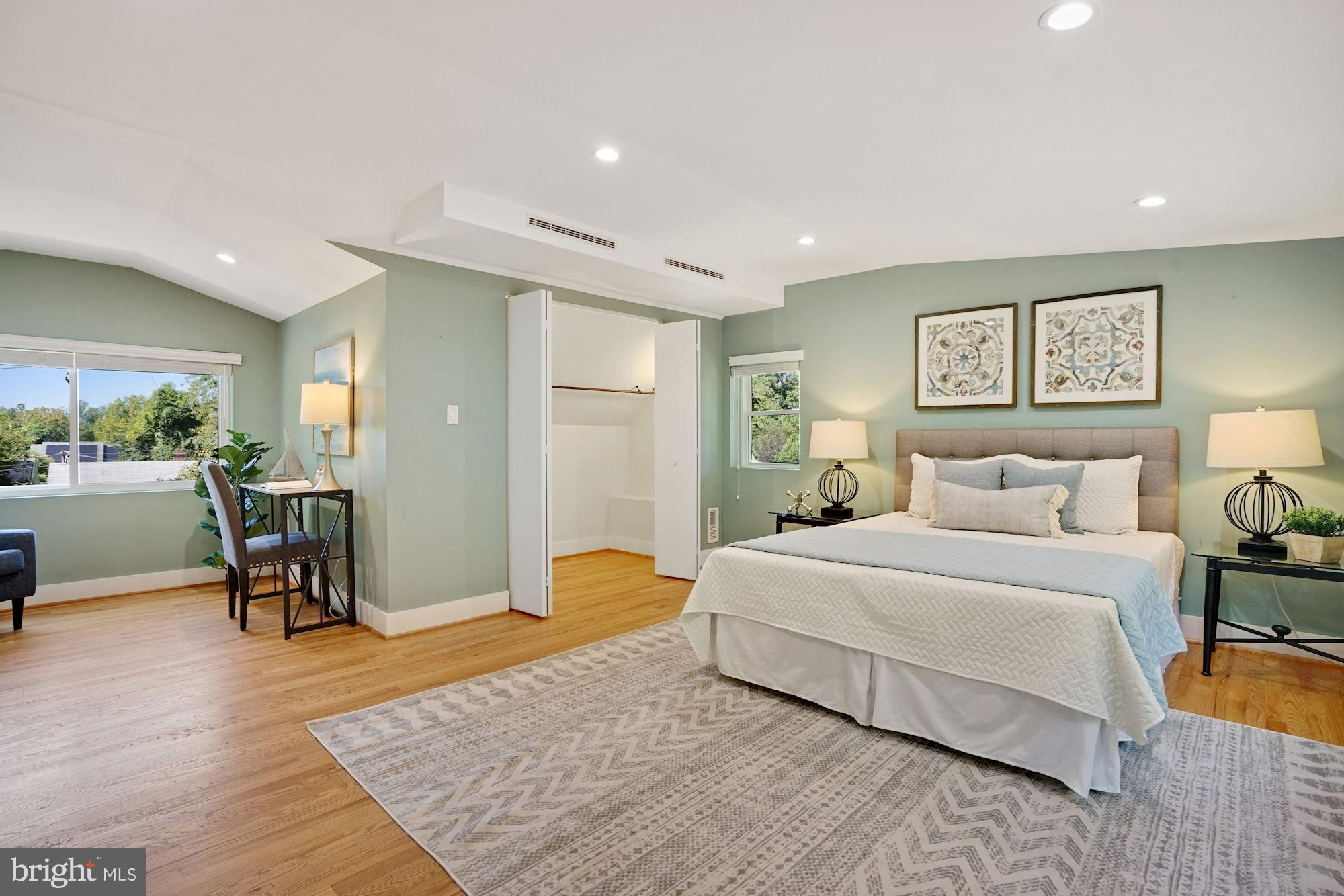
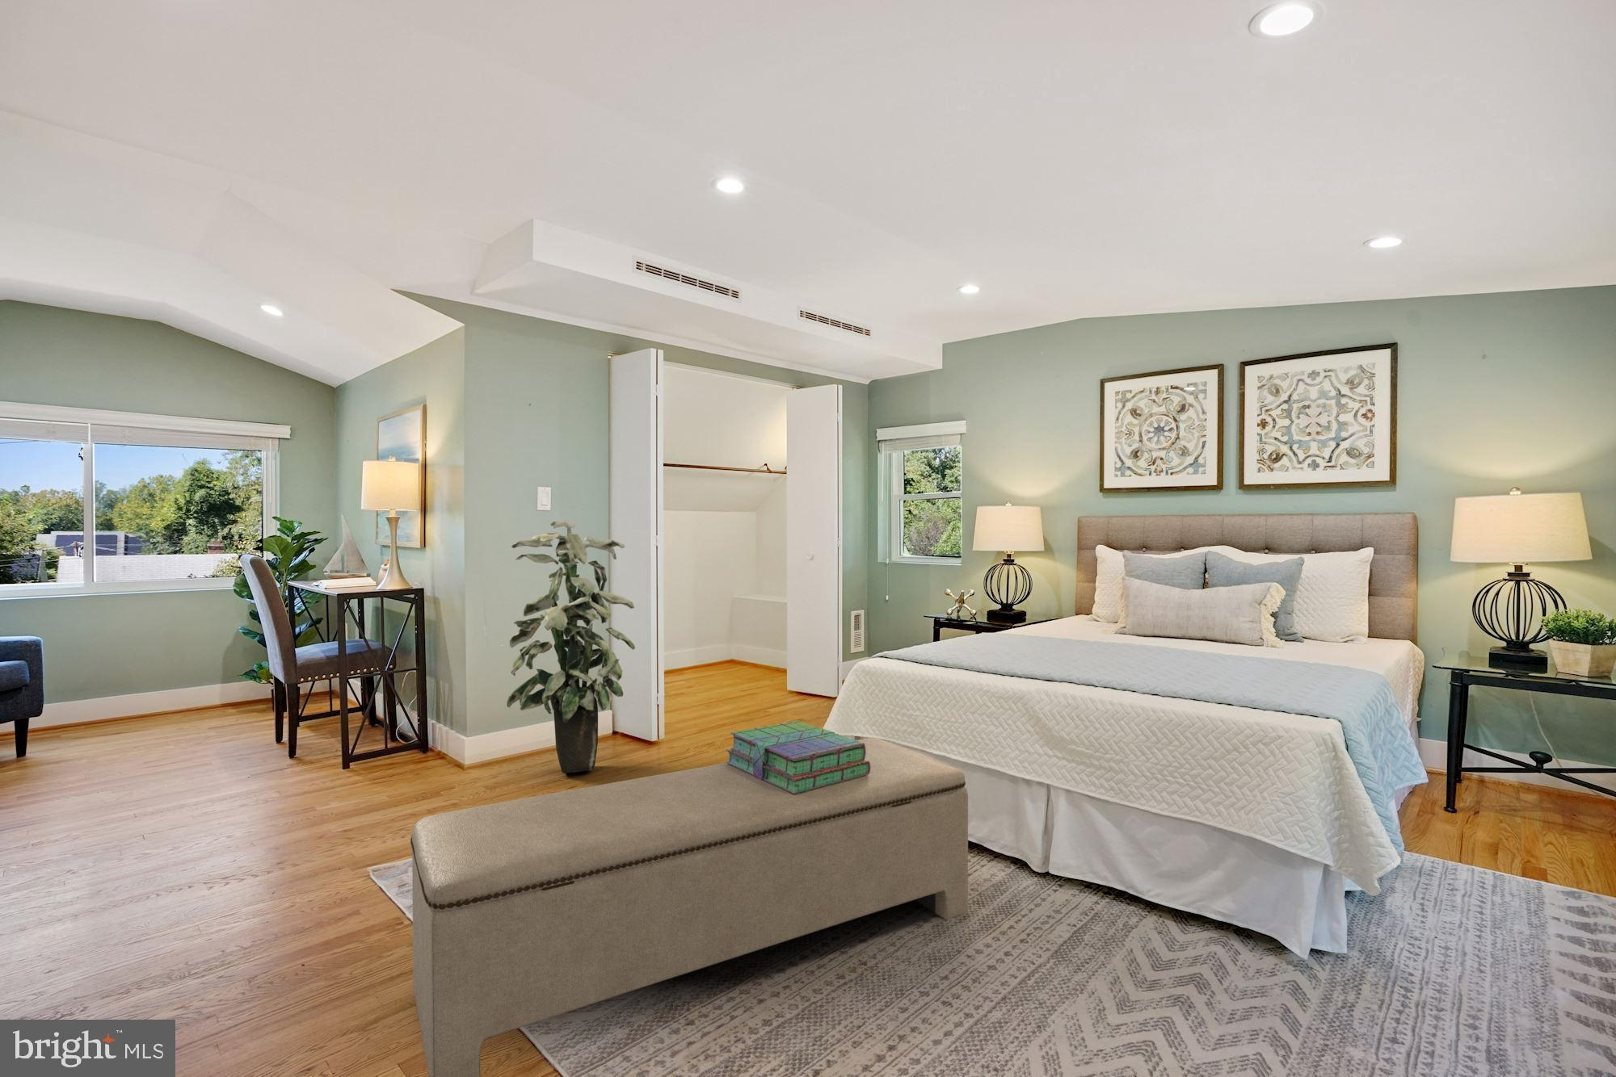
+ bench [410,737,969,1077]
+ indoor plant [506,520,636,774]
+ stack of books [725,720,871,795]
